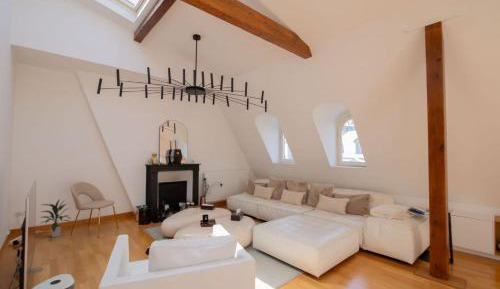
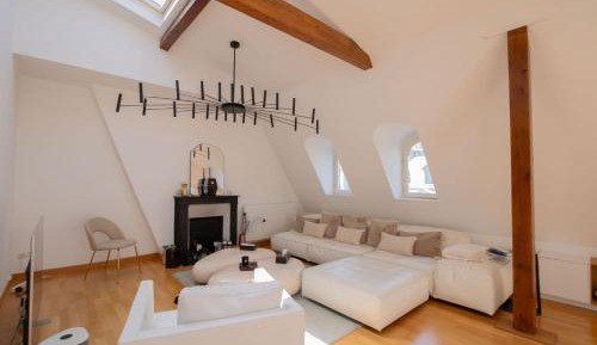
- indoor plant [37,198,73,238]
